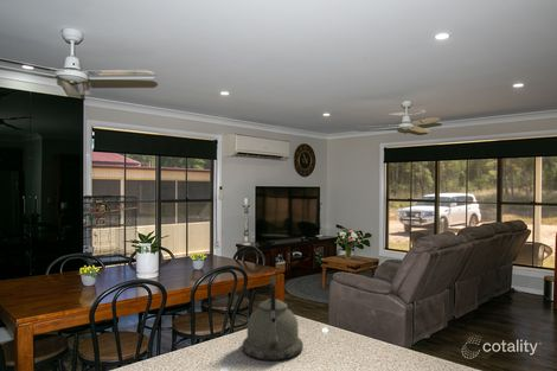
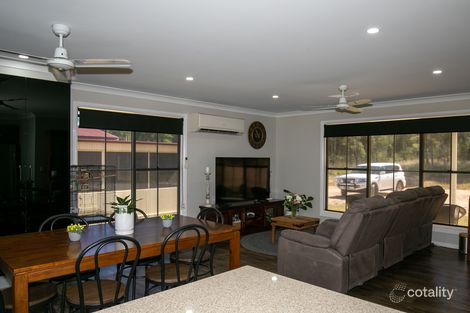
- kettle [241,275,305,362]
